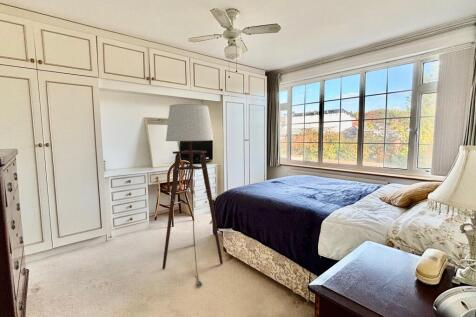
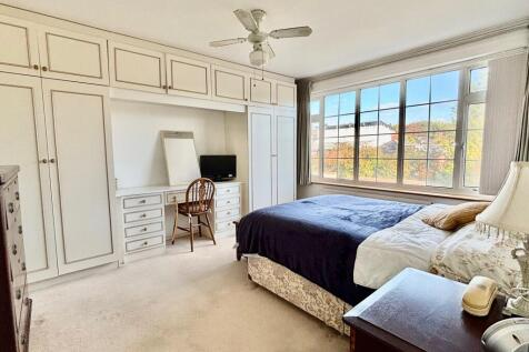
- floor lamp [161,103,224,288]
